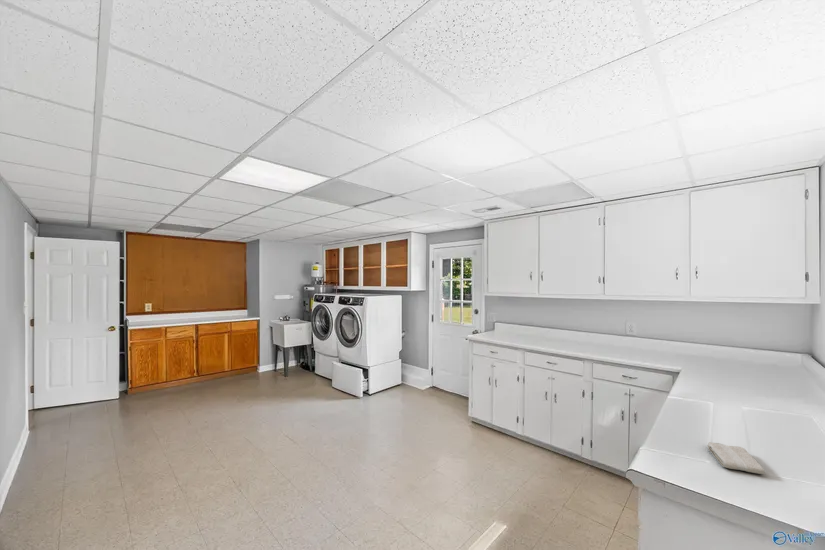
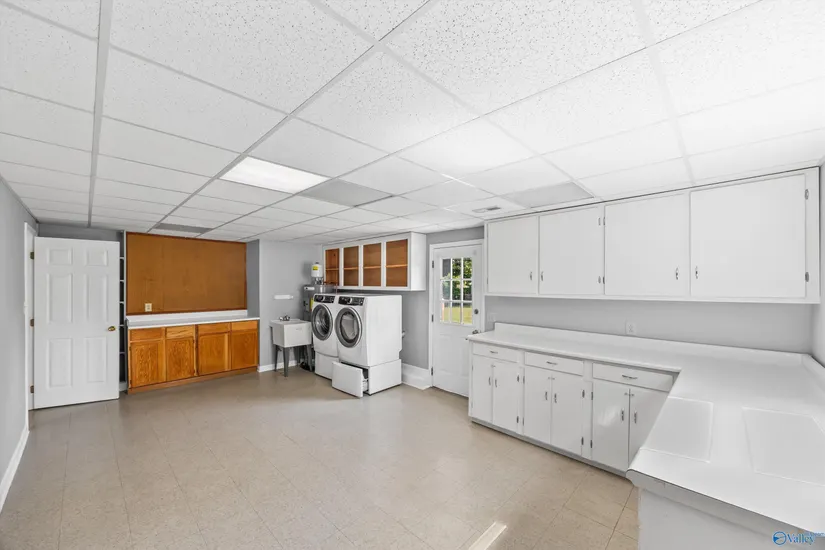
- washcloth [707,441,766,475]
